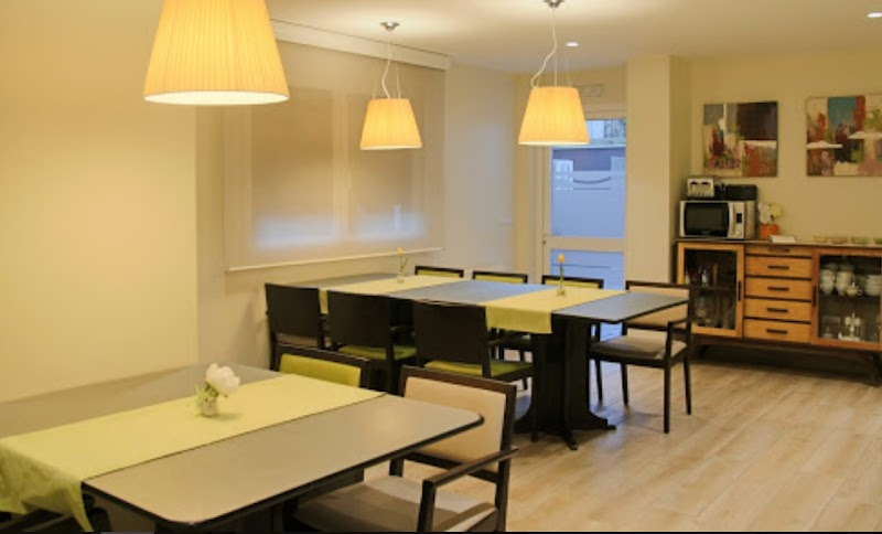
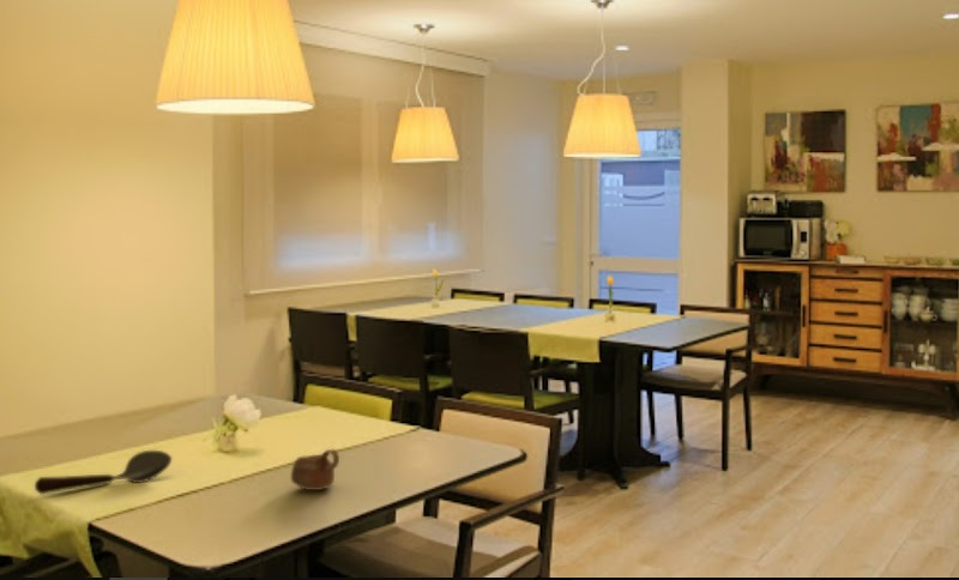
+ spoon [34,449,173,496]
+ cup [290,448,340,491]
